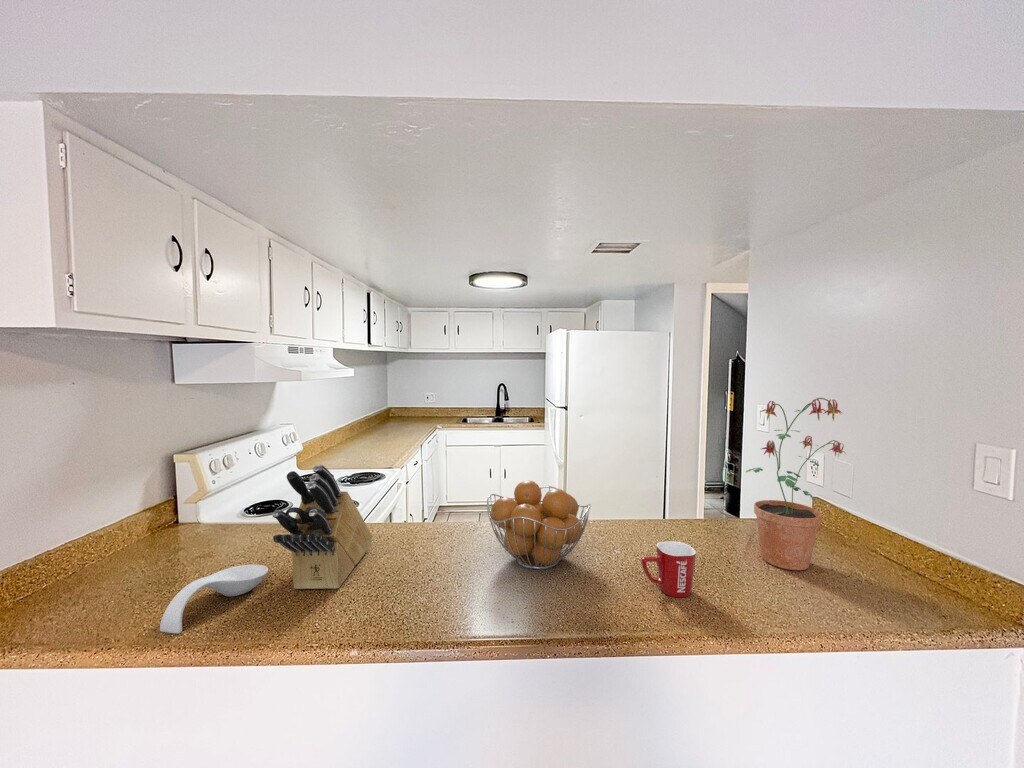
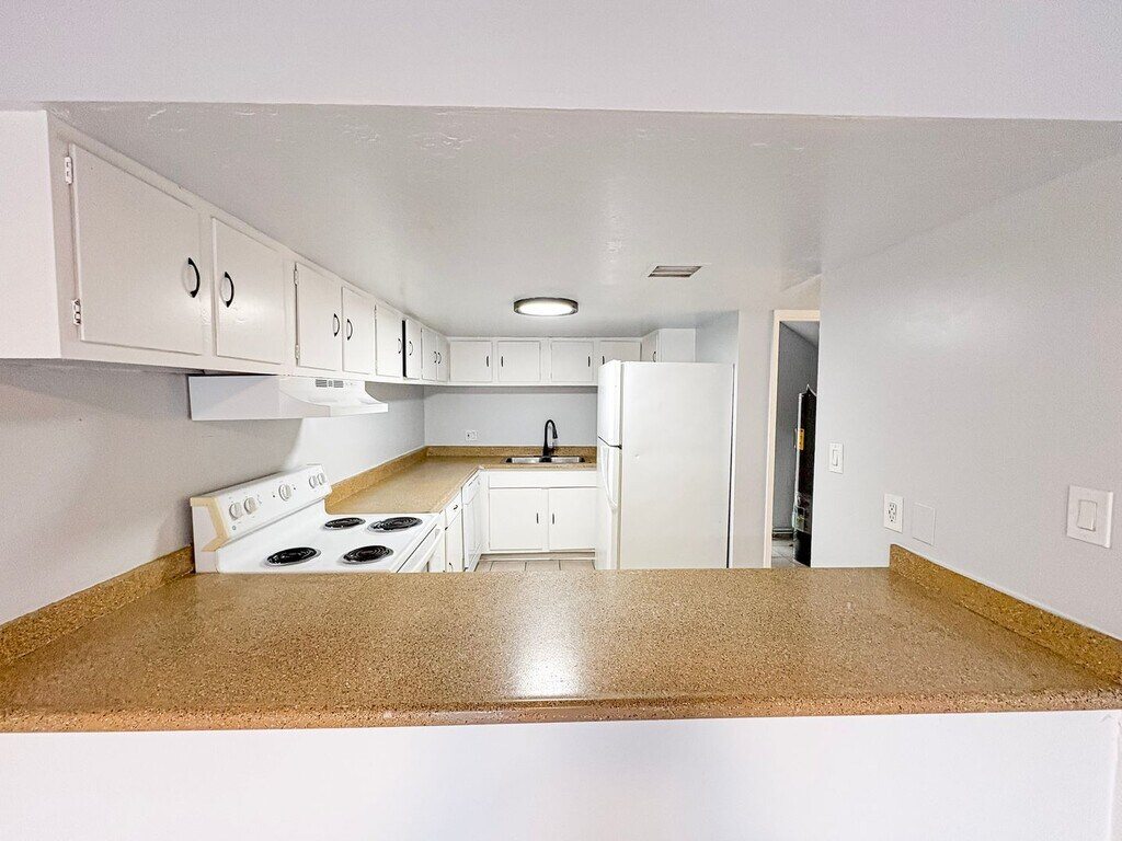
- fruit basket [486,479,592,571]
- mug [640,540,697,598]
- knife block [271,464,373,590]
- spoon rest [159,564,269,634]
- potted plant [745,397,848,571]
